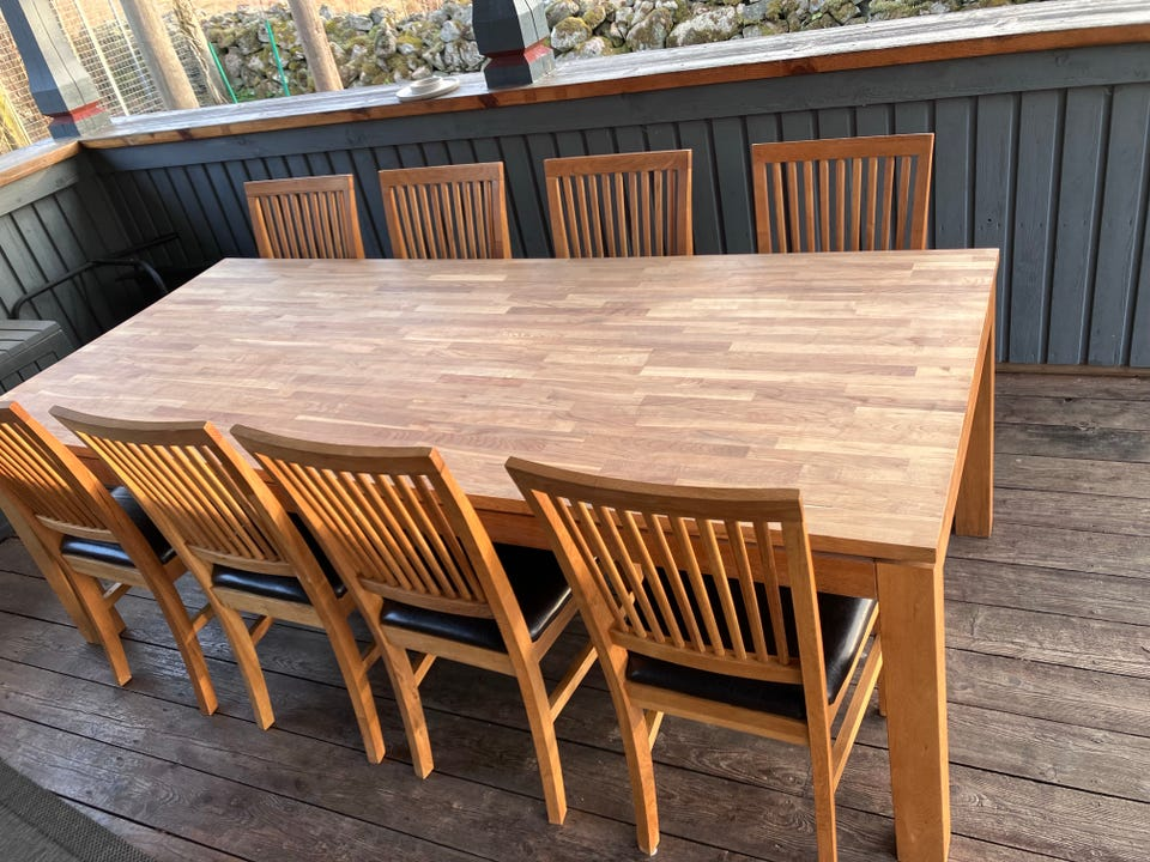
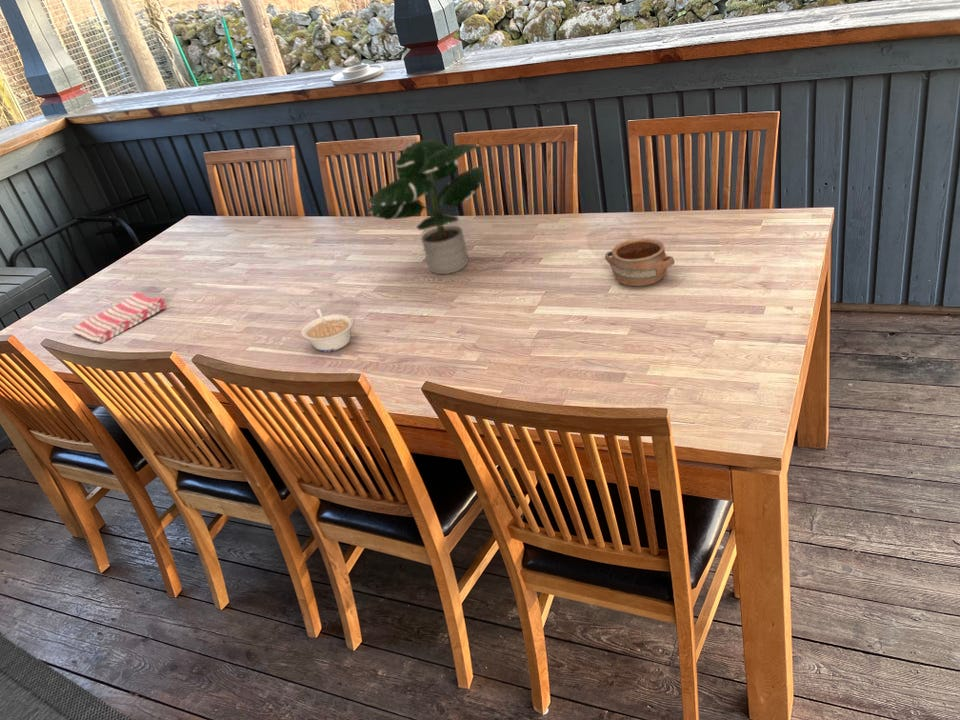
+ pottery [604,237,676,287]
+ potted plant [367,139,485,275]
+ legume [300,308,354,353]
+ dish towel [71,291,166,344]
